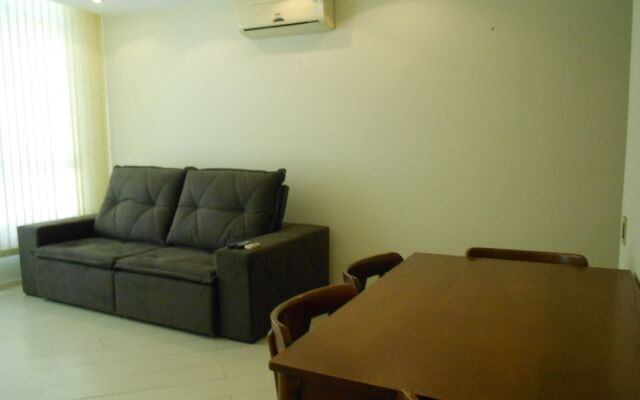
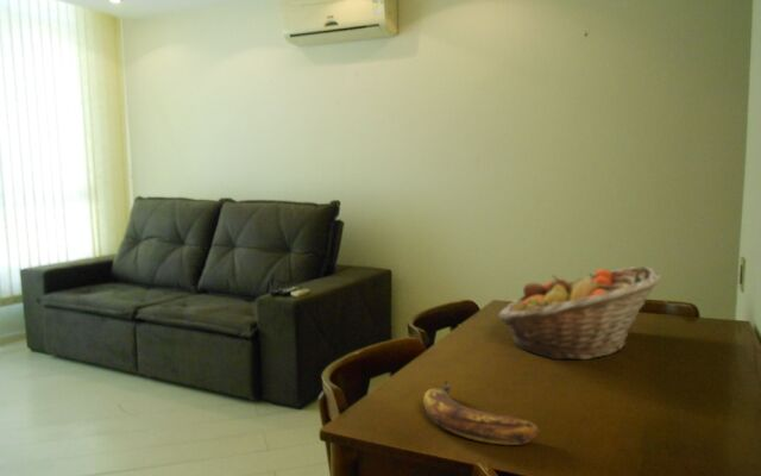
+ fruit basket [497,264,662,361]
+ banana [422,377,541,446]
